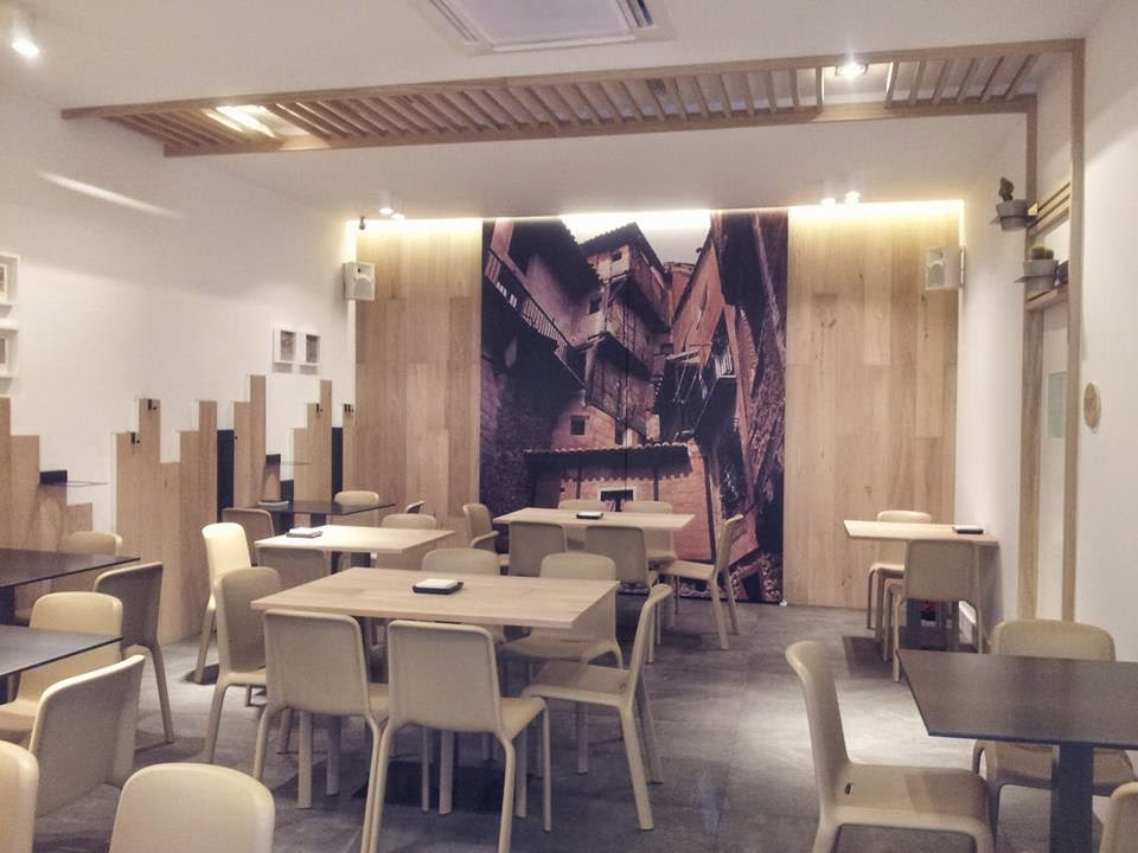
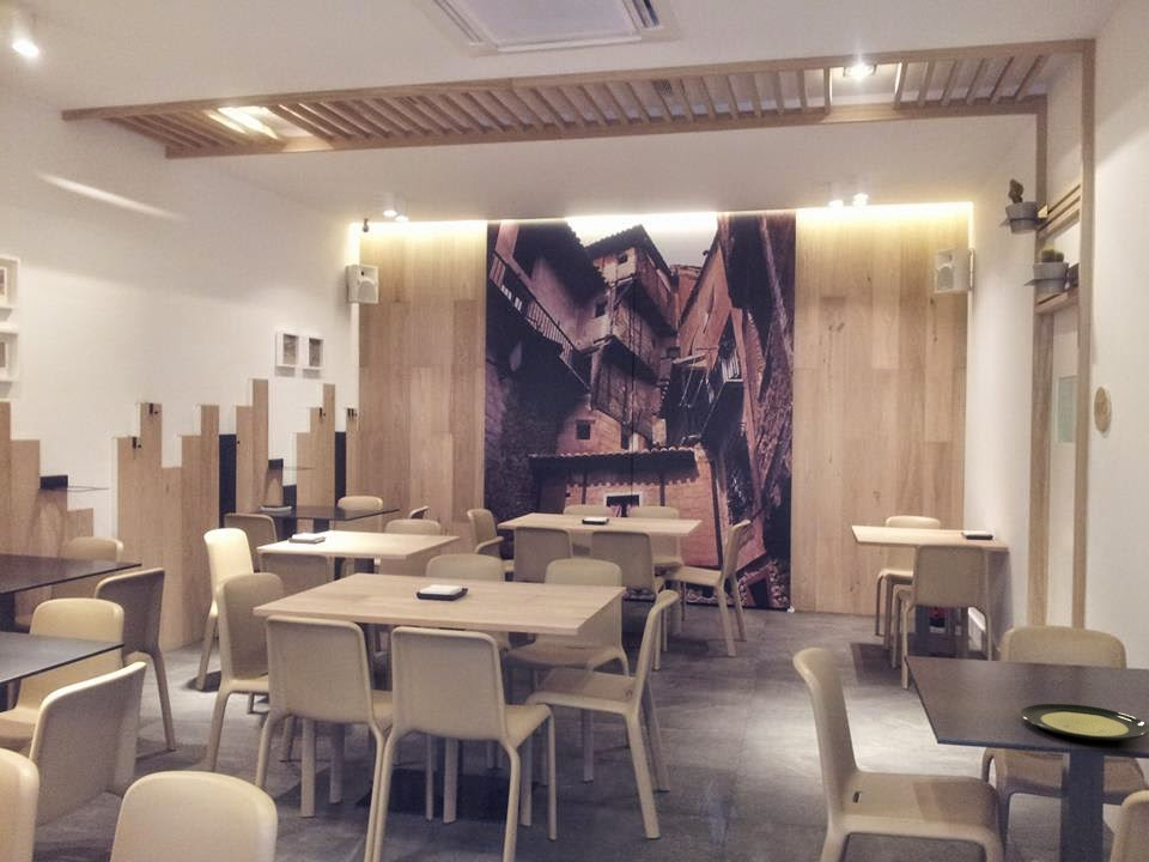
+ plate [1020,703,1149,741]
